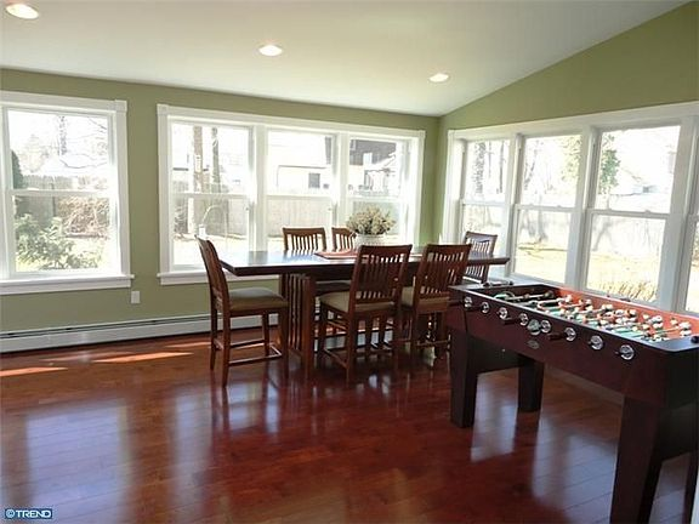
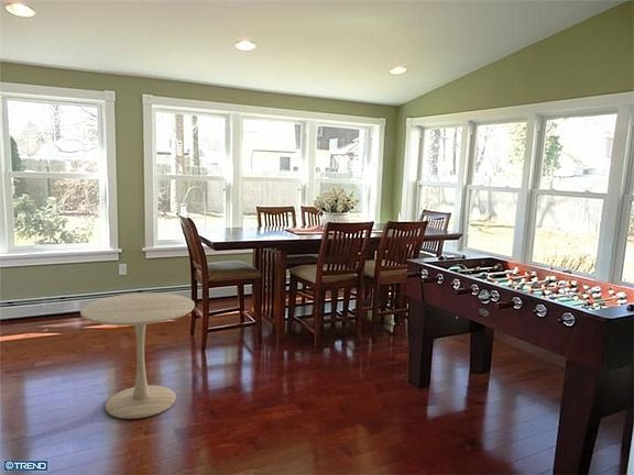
+ side table [79,291,196,420]
